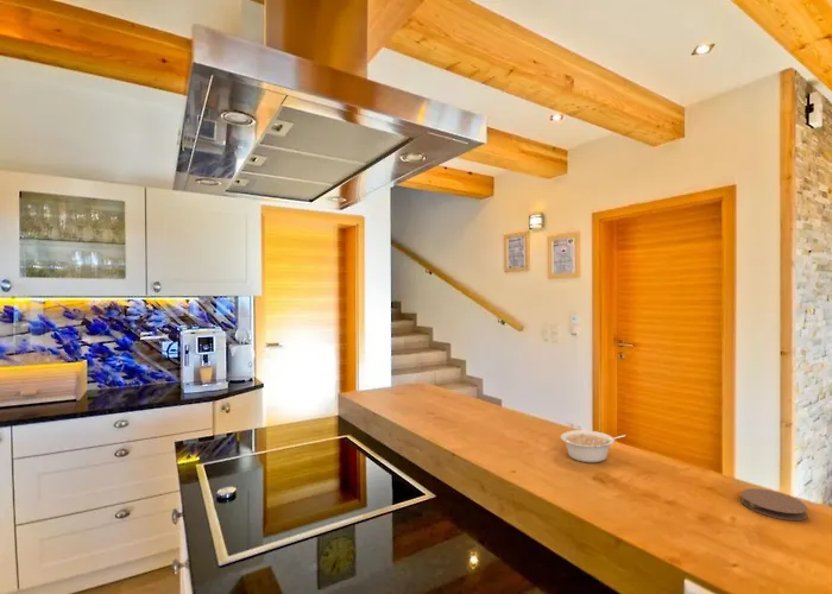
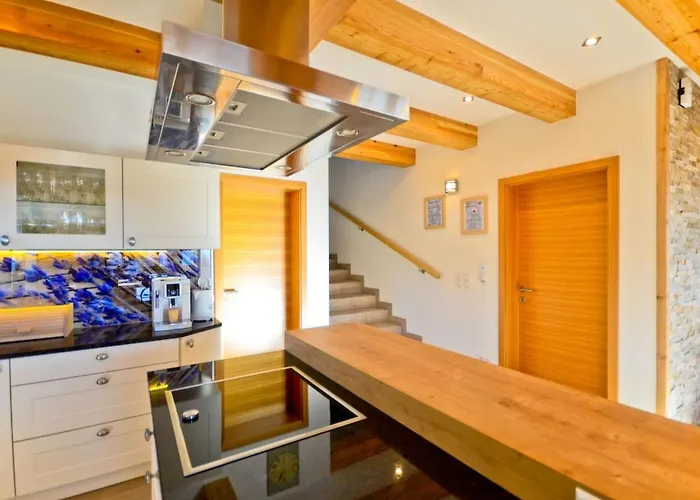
- legume [560,429,626,463]
- coaster [740,487,808,522]
